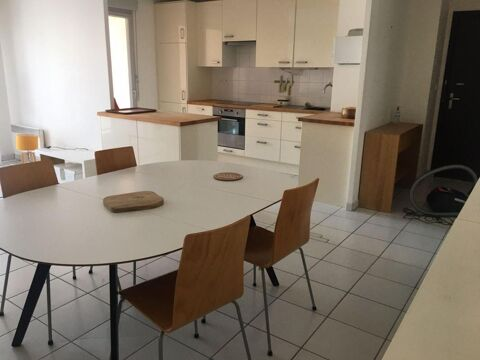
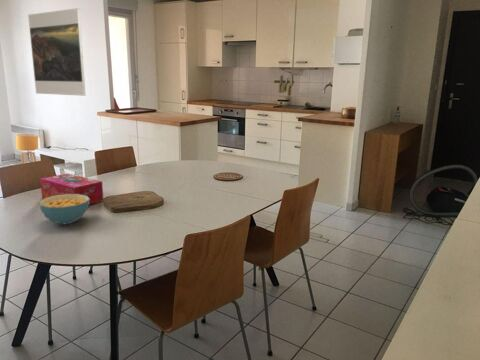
+ tissue box [39,173,104,206]
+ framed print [27,7,87,97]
+ cereal bowl [37,194,90,225]
